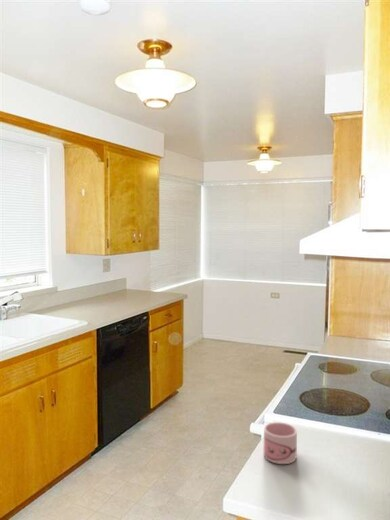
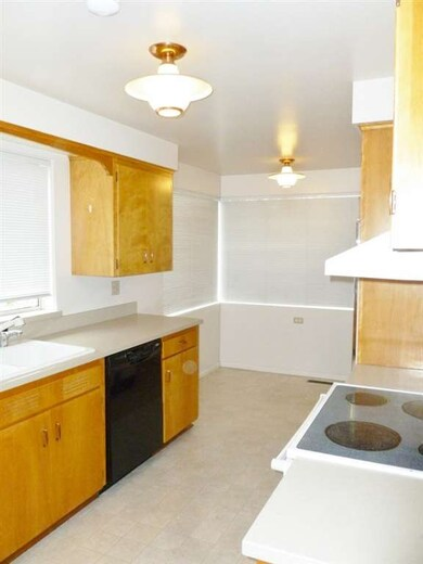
- mug [263,421,298,465]
